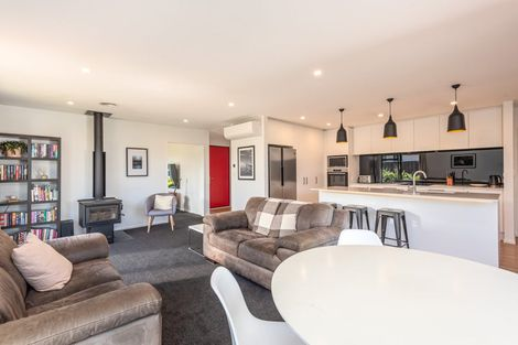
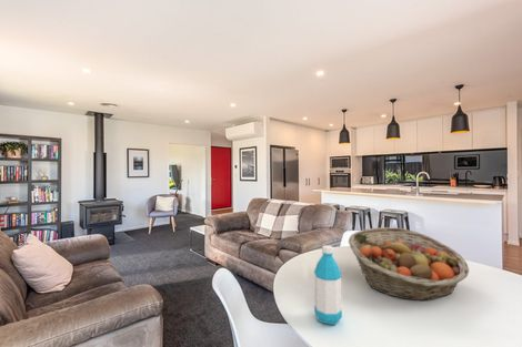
+ water bottle [313,244,343,326]
+ fruit basket [348,226,470,302]
